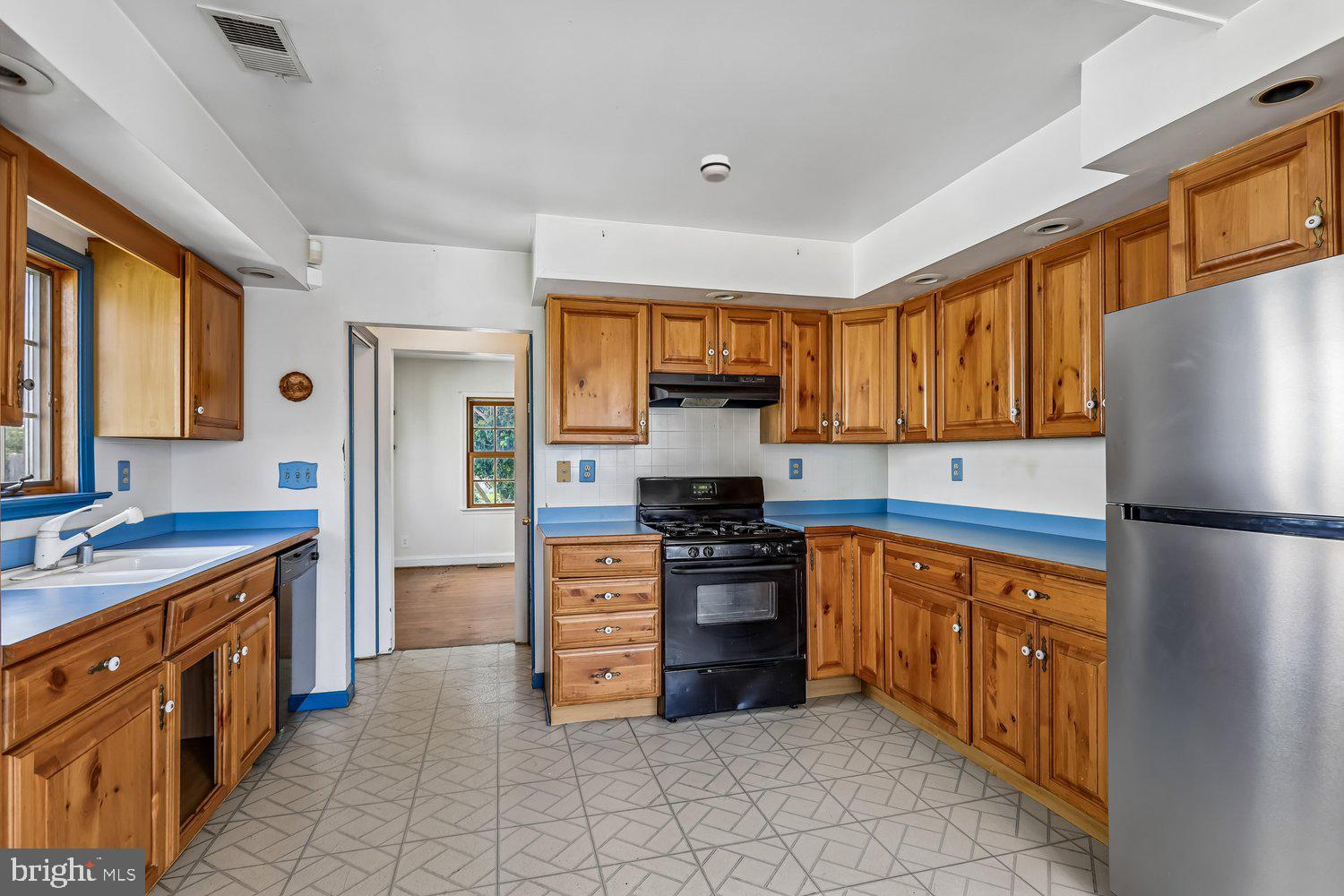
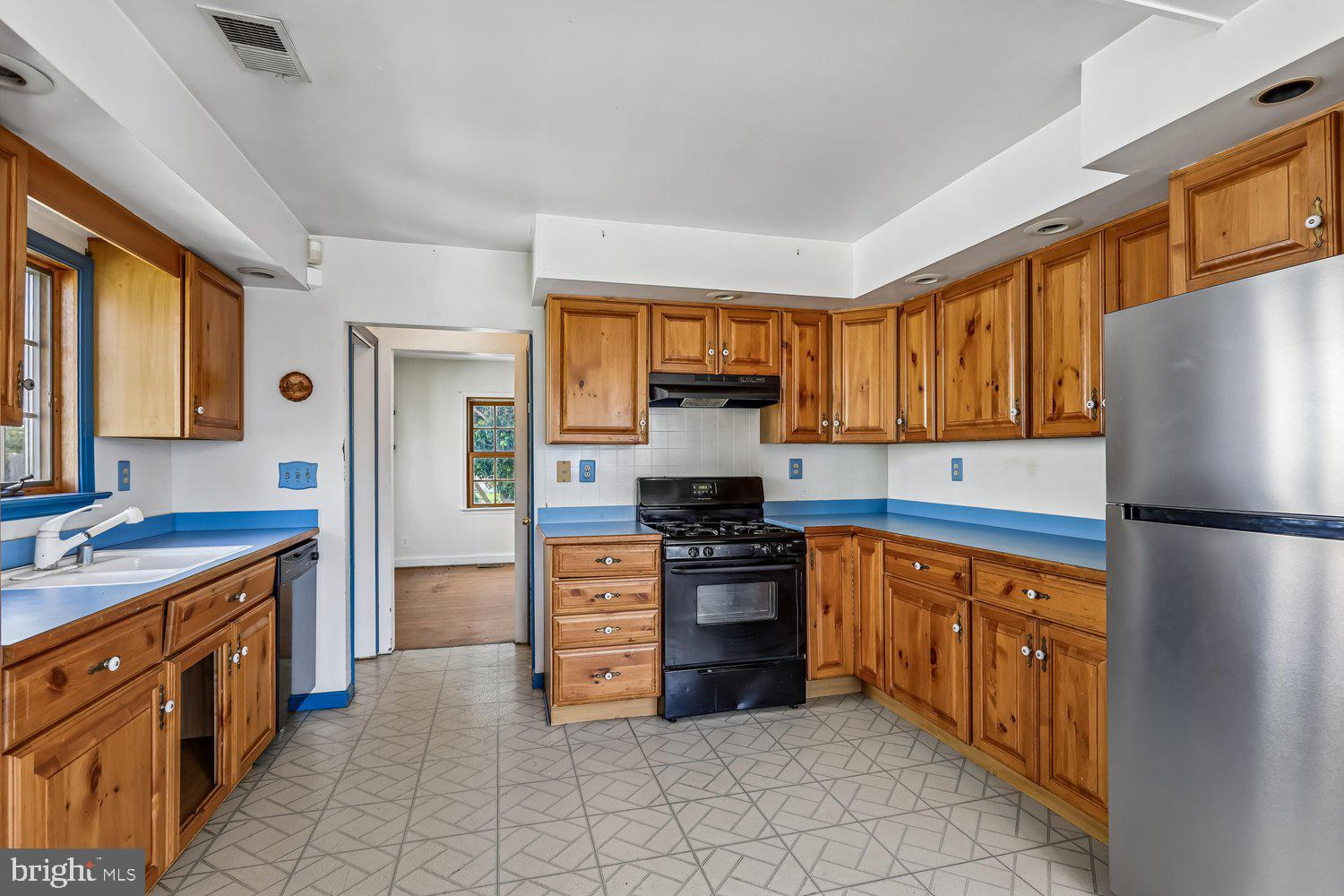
- smoke detector [699,153,732,184]
